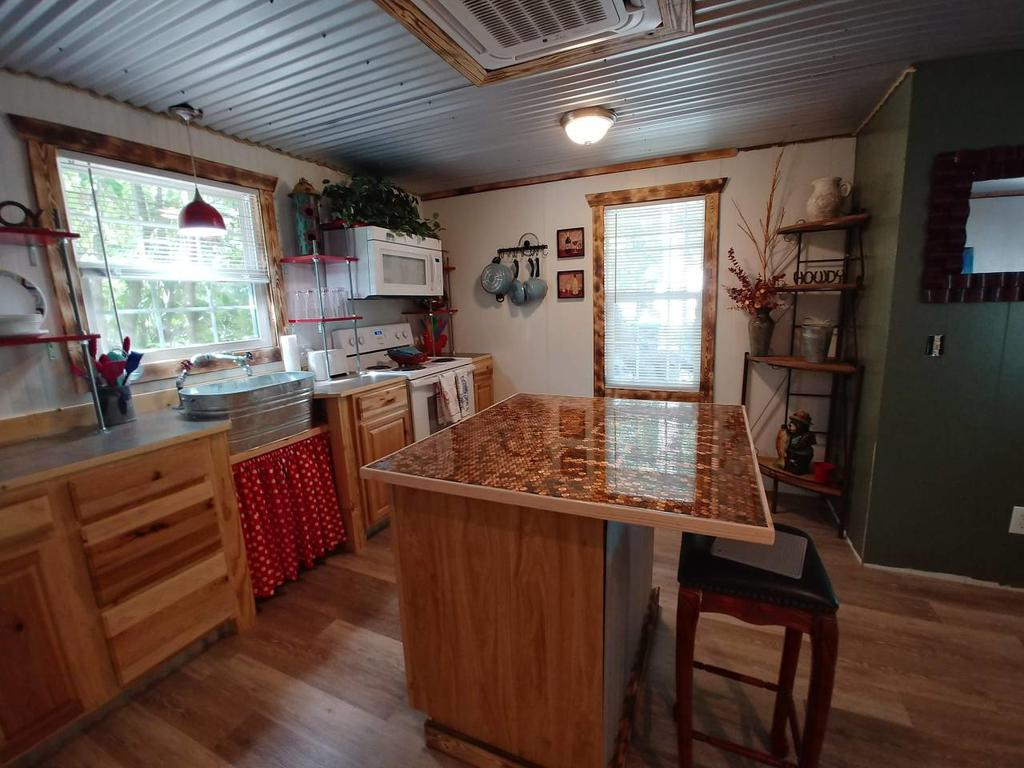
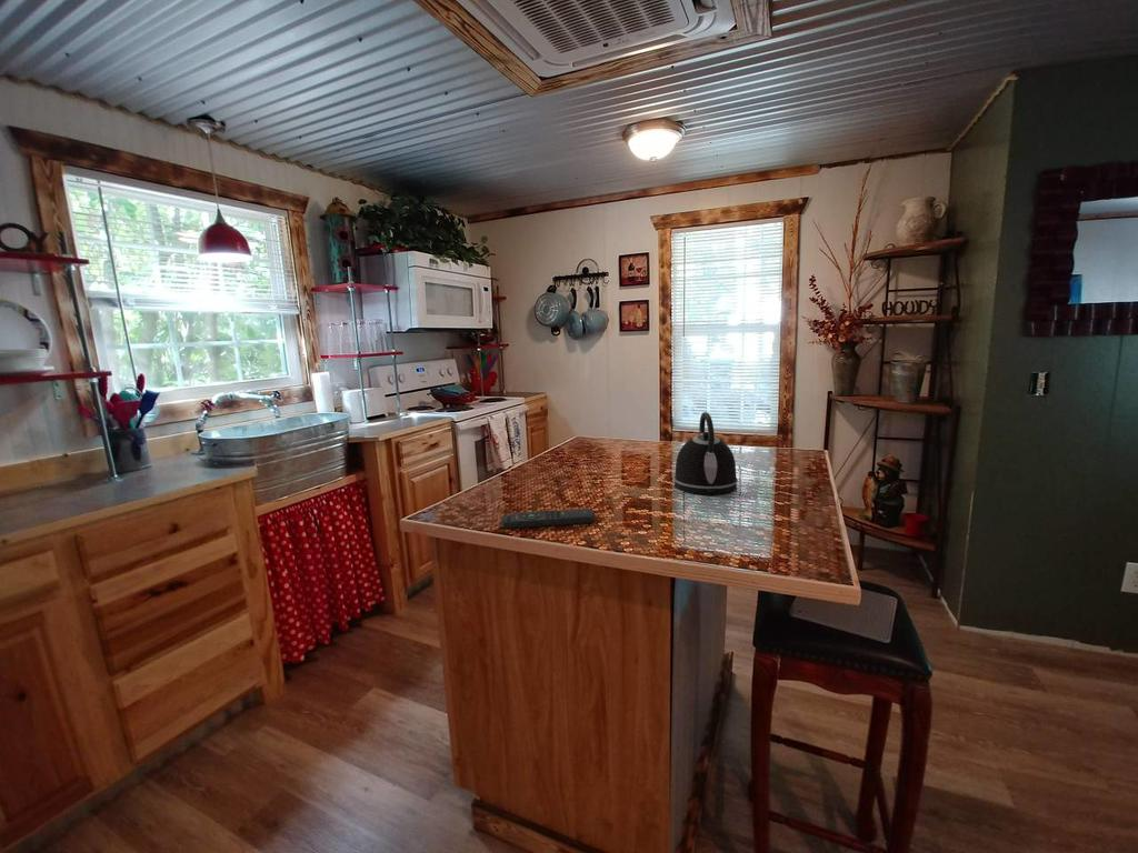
+ remote control [500,508,596,530]
+ kettle [672,411,739,495]
